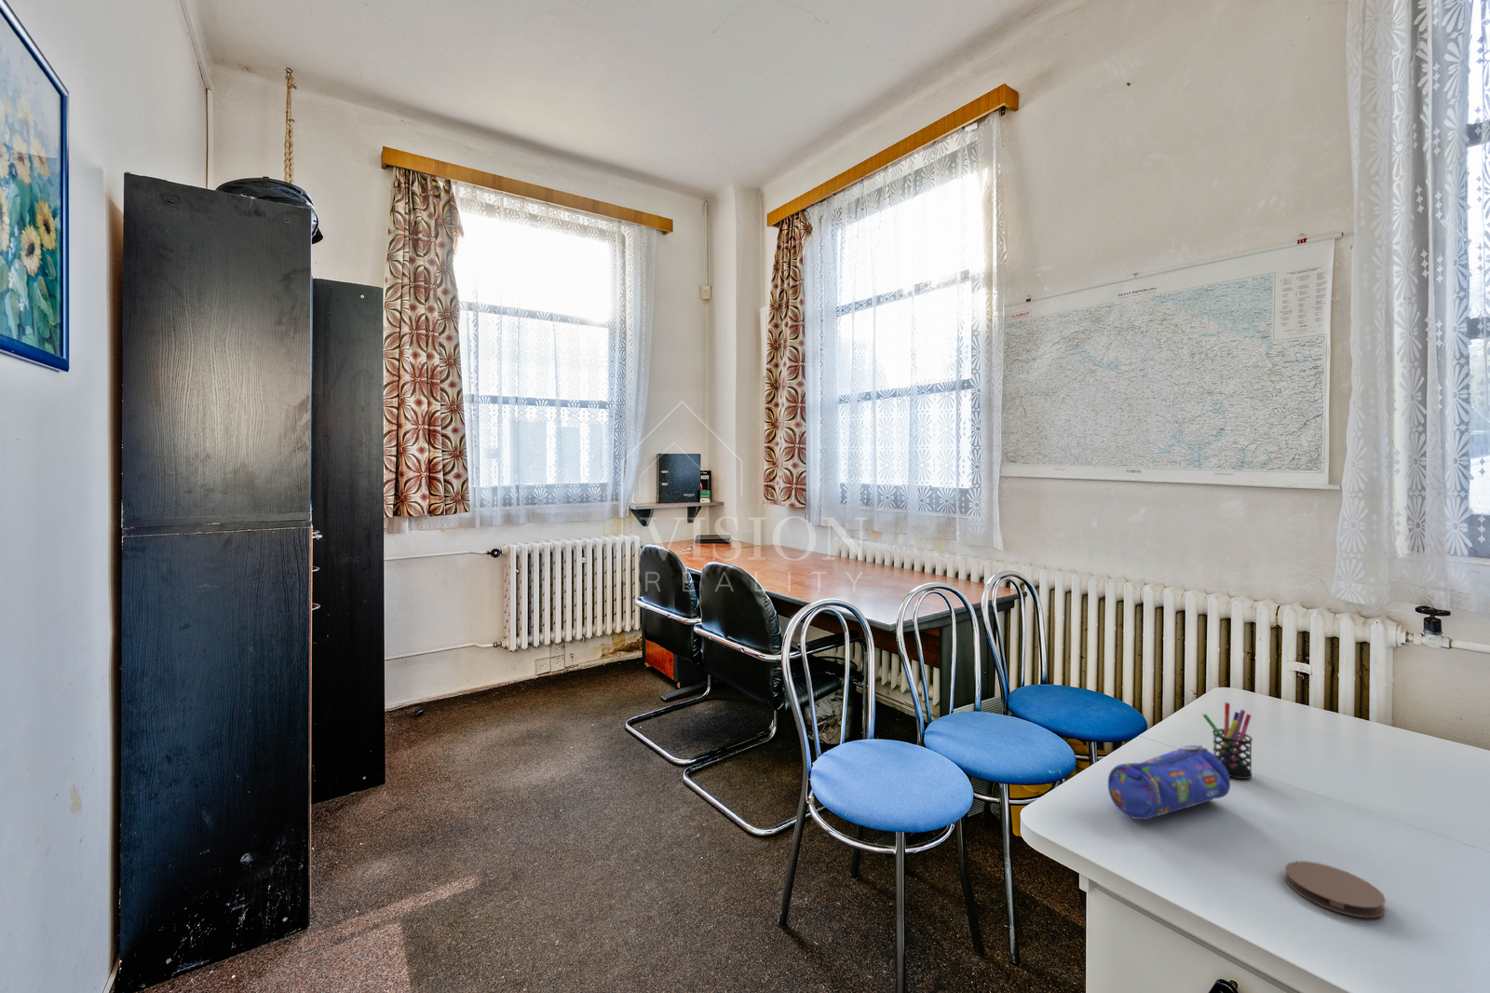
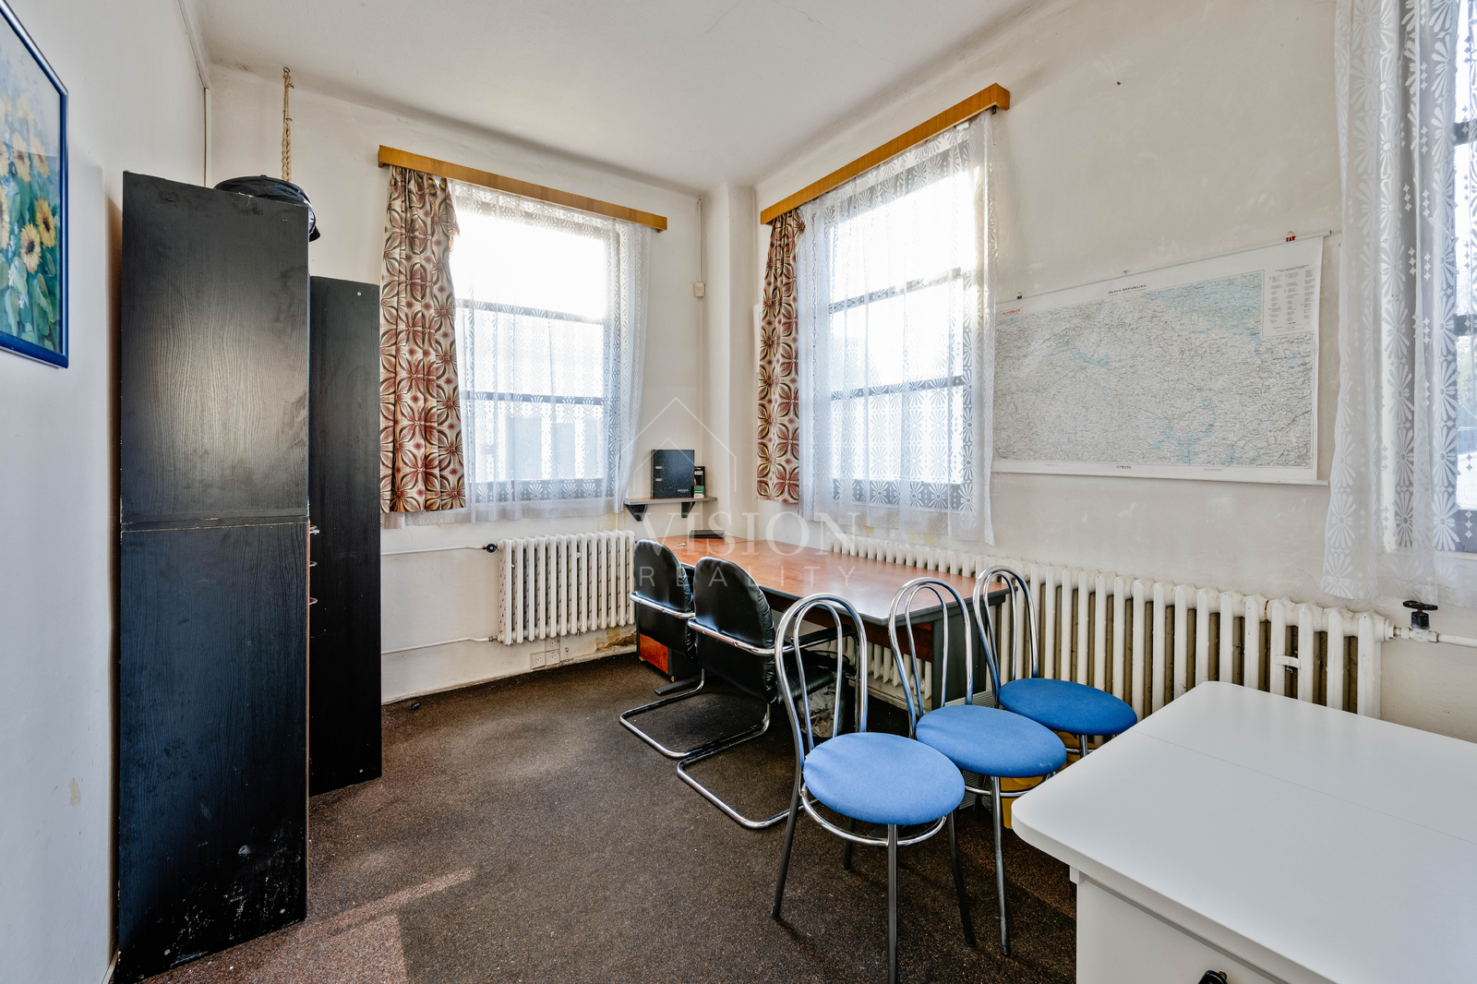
- coaster [1284,861,1387,919]
- pencil case [1108,745,1231,821]
- pen holder [1202,702,1253,780]
